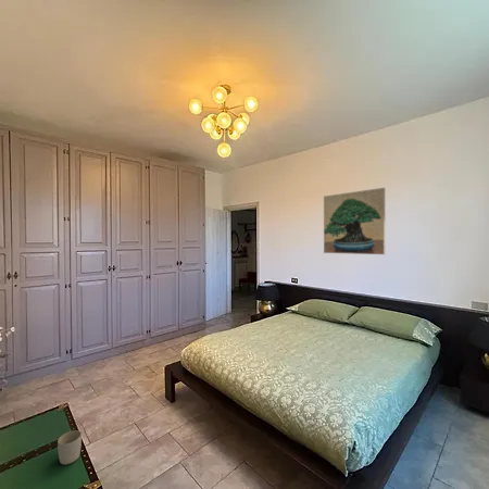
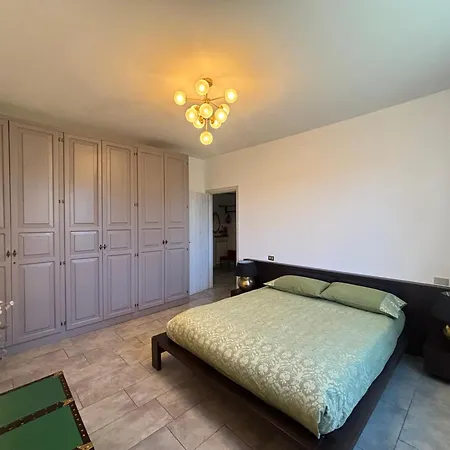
- mug [57,429,83,465]
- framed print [323,187,386,255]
